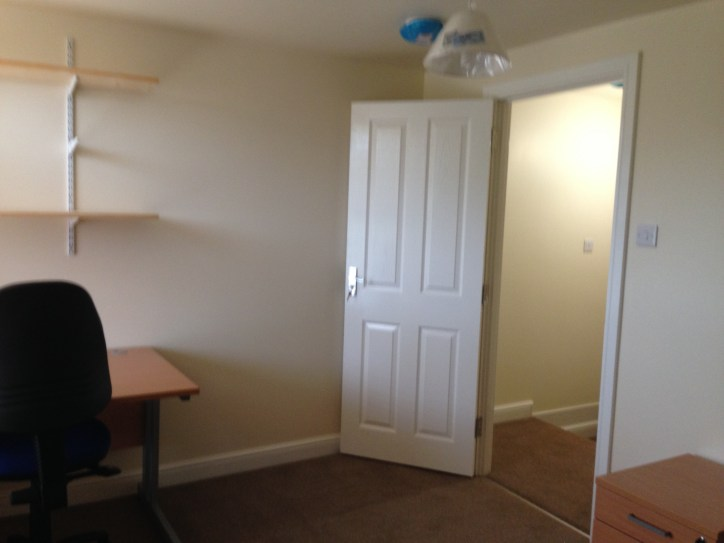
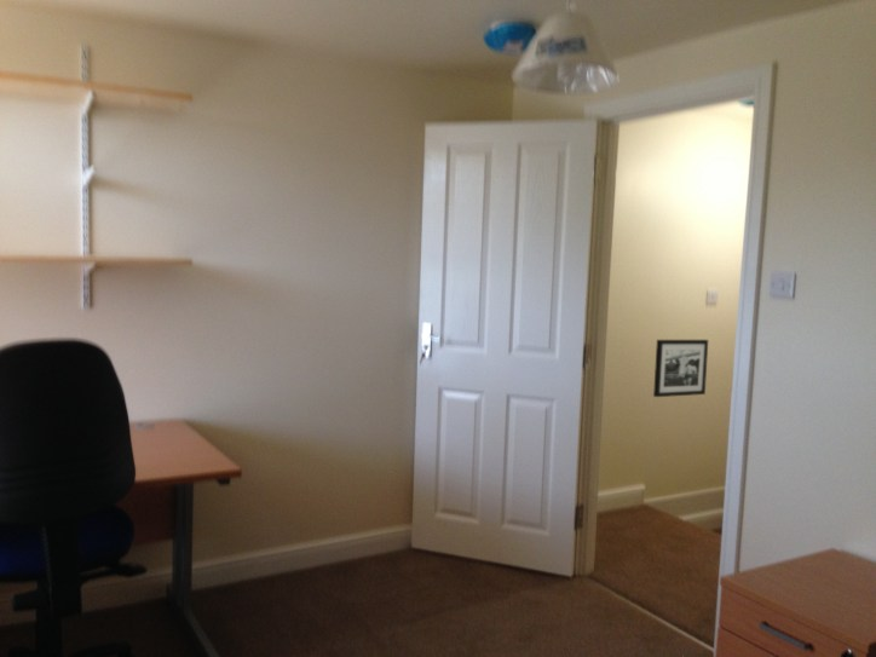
+ picture frame [652,339,709,398]
